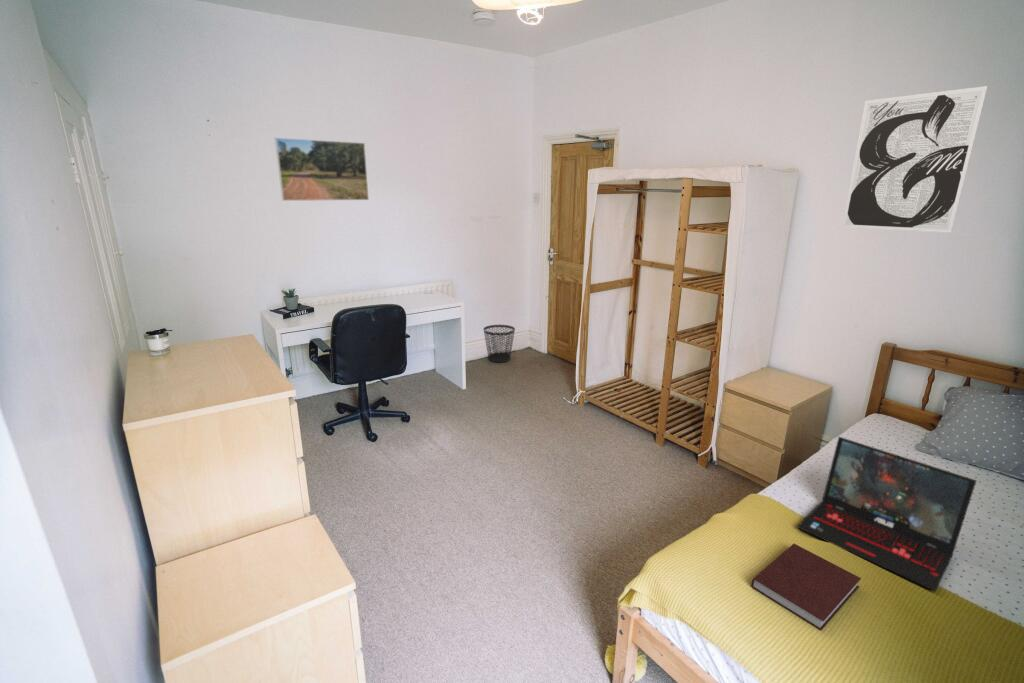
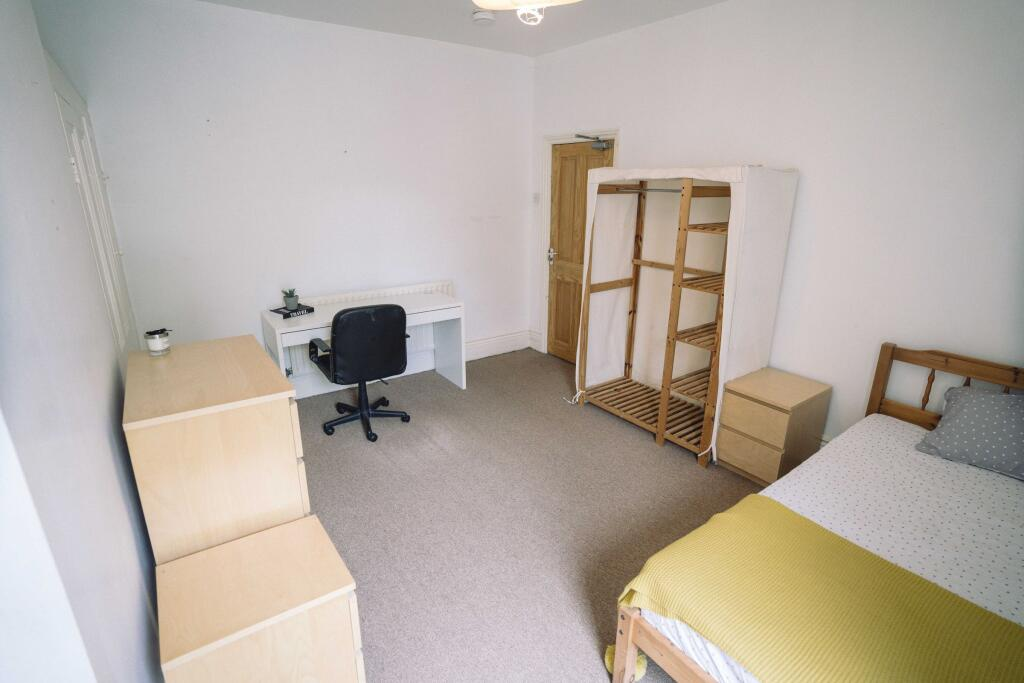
- wall art [841,85,988,234]
- laptop [796,436,978,593]
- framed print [274,137,370,202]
- wastebasket [483,324,516,363]
- notebook [750,543,862,631]
